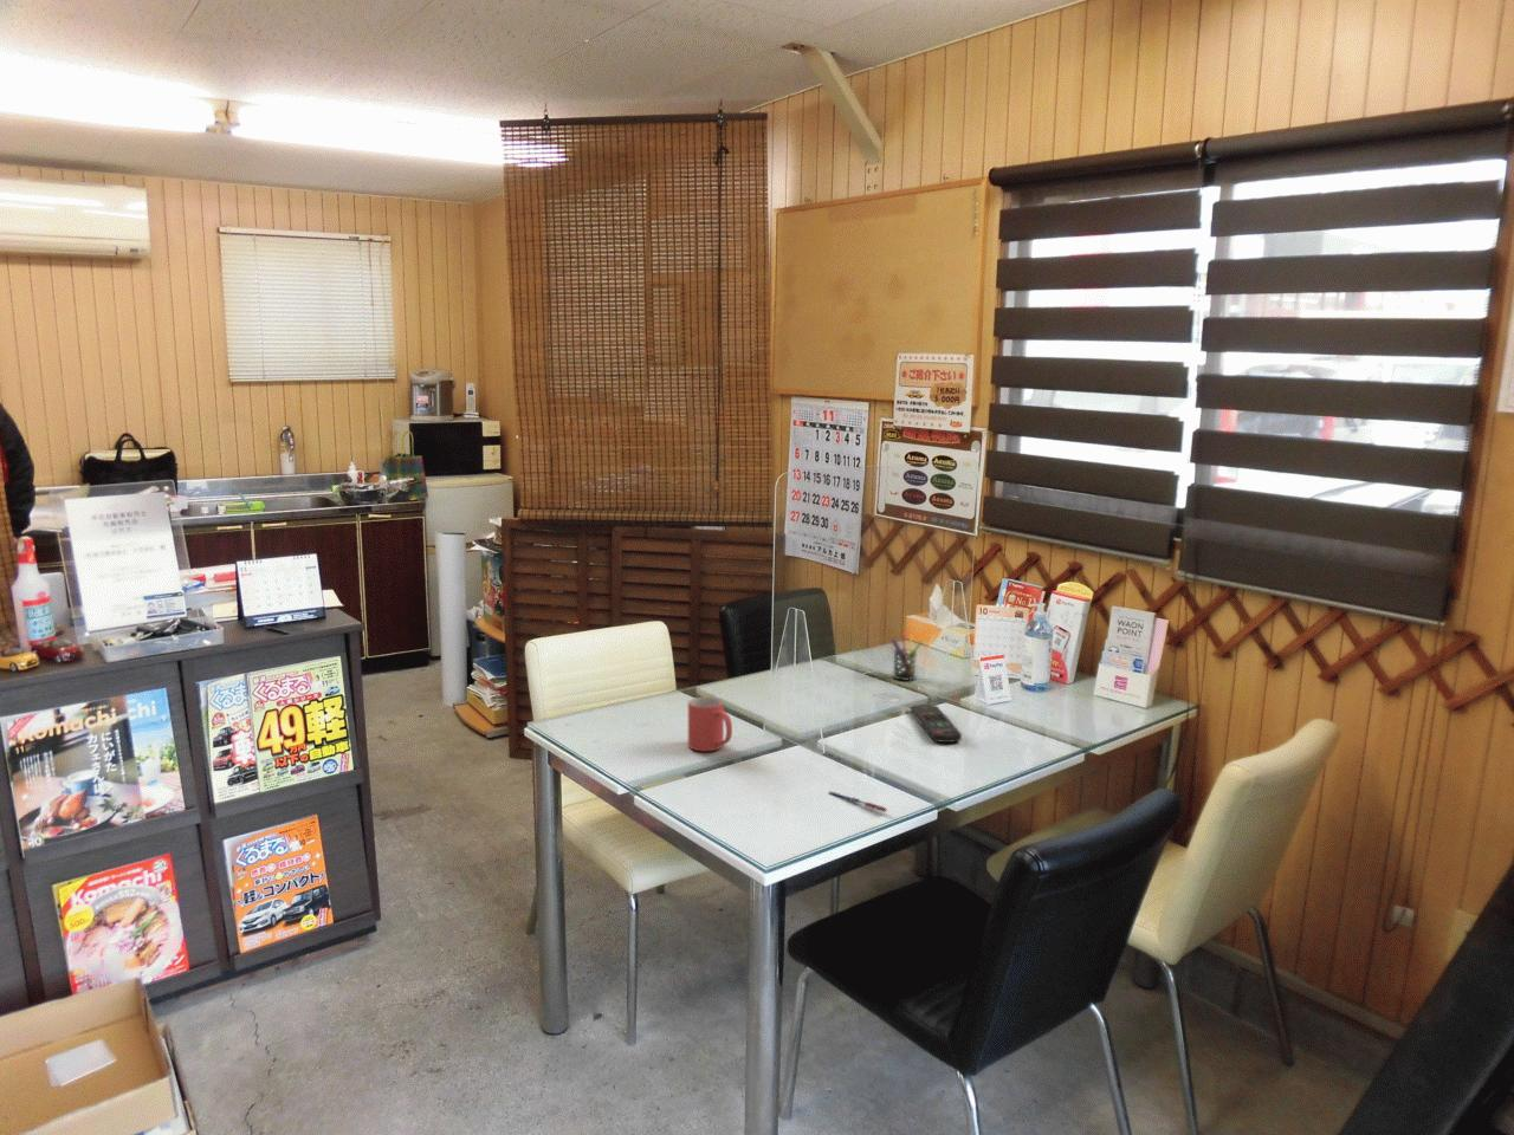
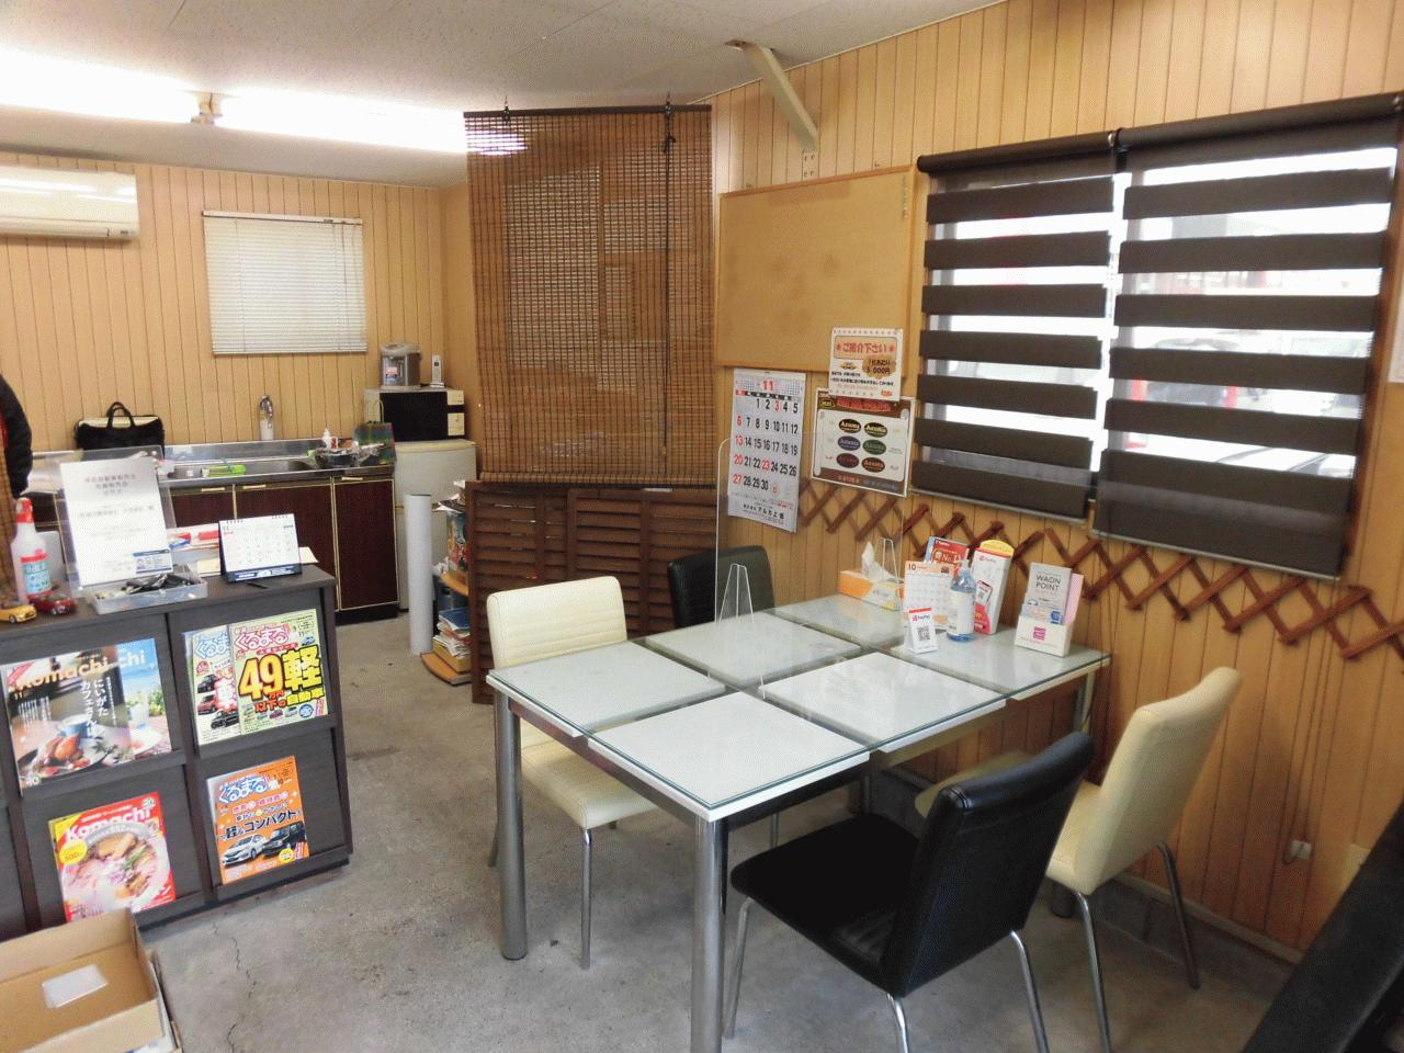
- remote control [910,703,963,744]
- mug [687,696,733,752]
- pen holder [889,633,924,682]
- pen [829,789,888,813]
